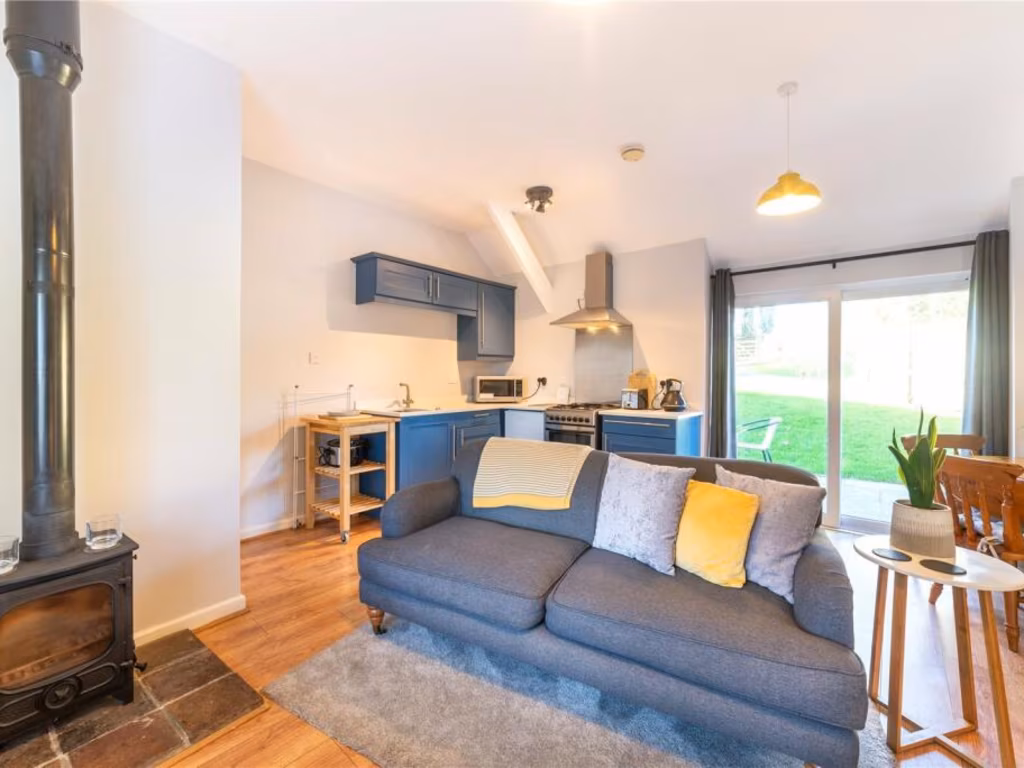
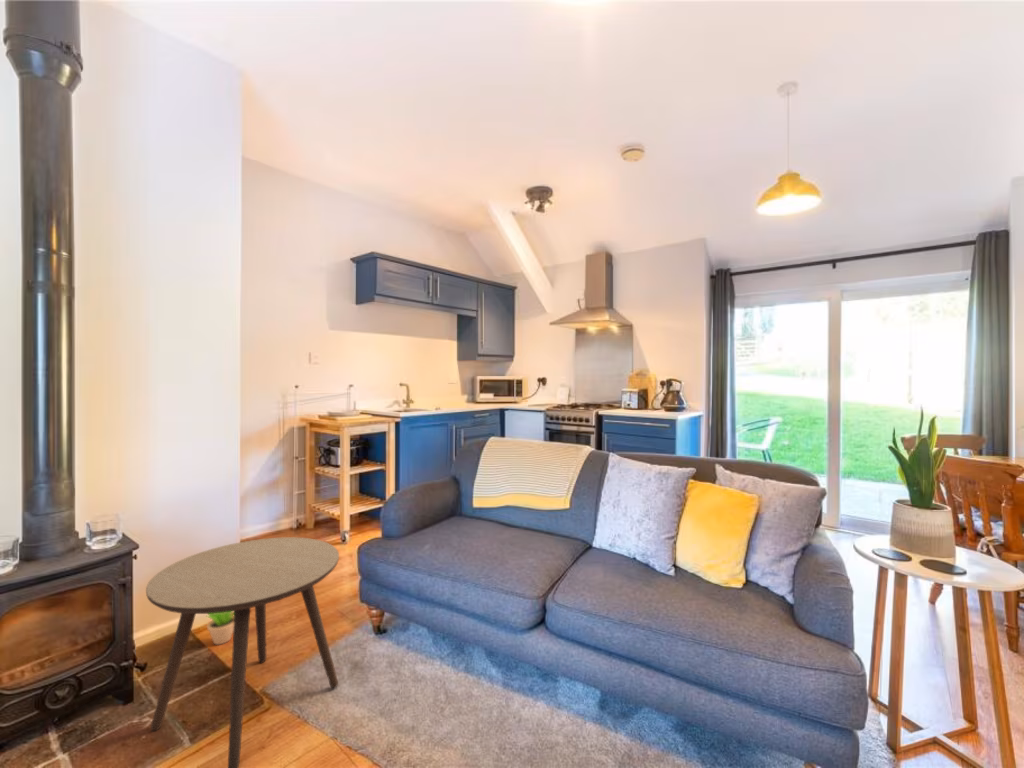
+ potted plant [205,611,234,646]
+ side table [145,536,340,768]
